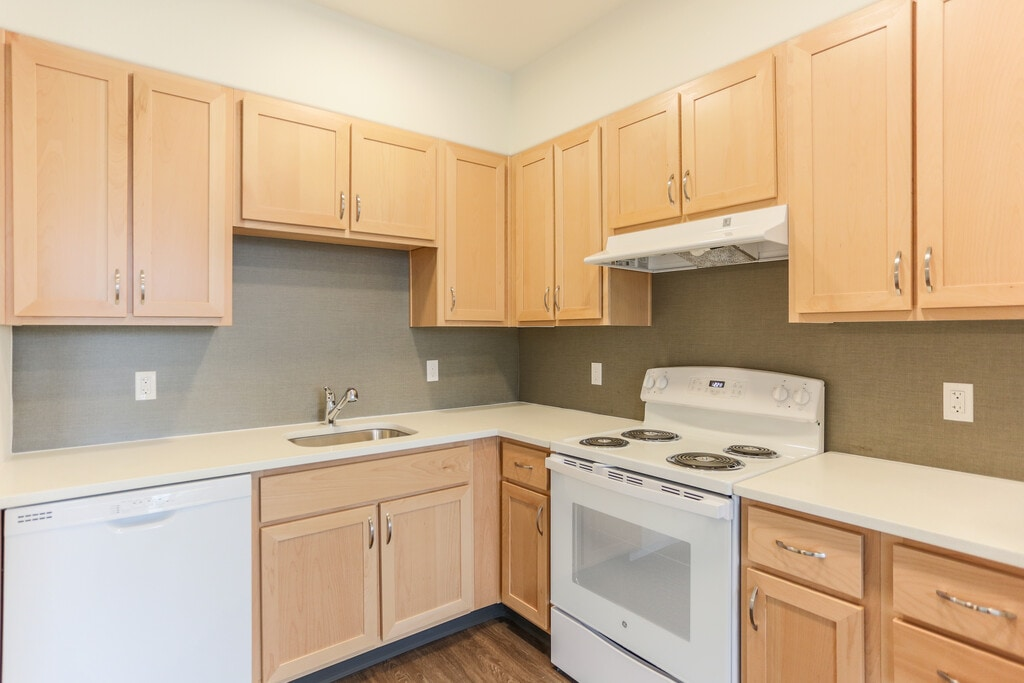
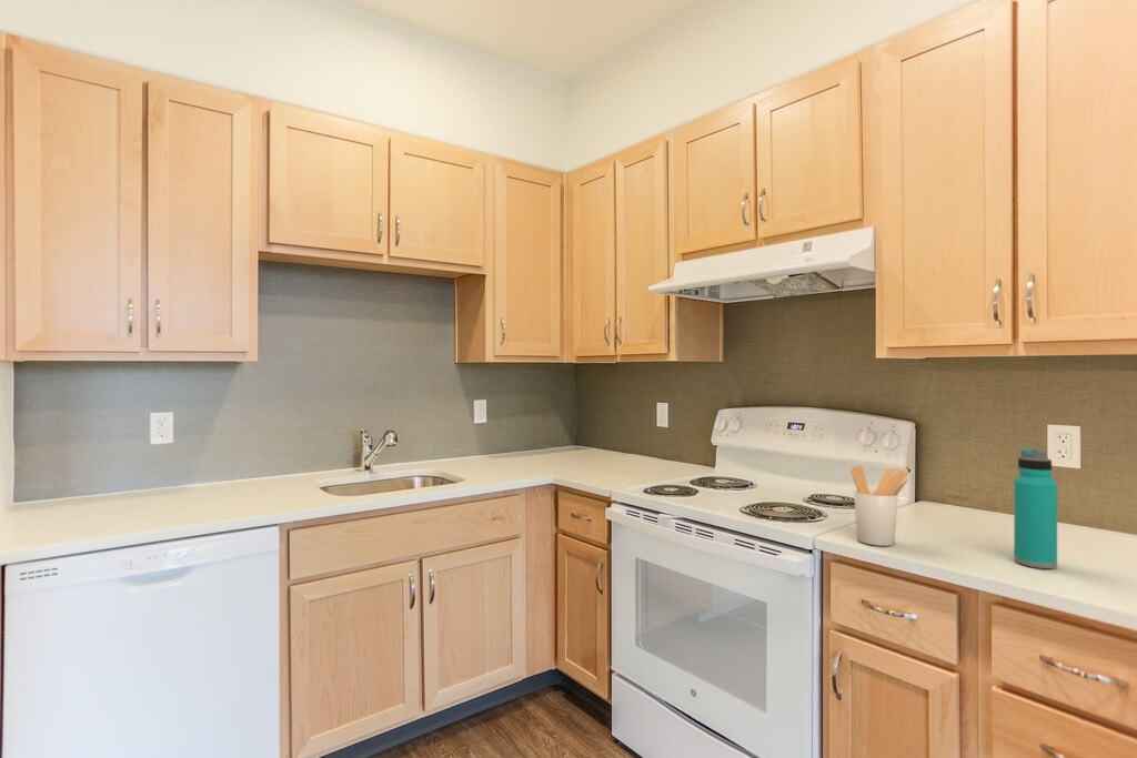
+ utensil holder [849,464,910,547]
+ water bottle [1013,447,1058,569]
